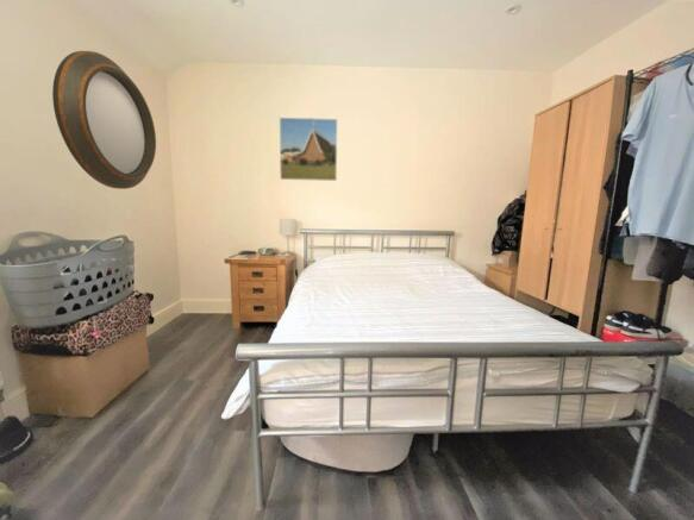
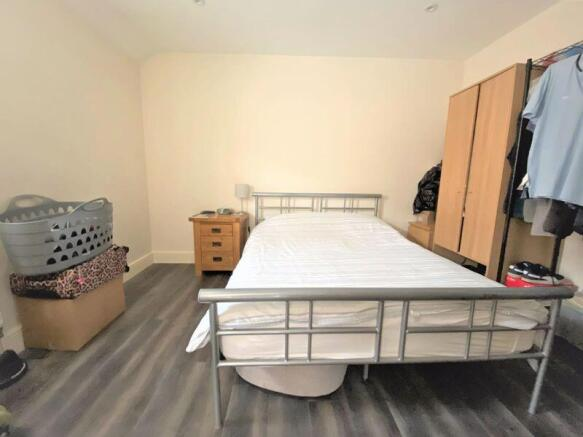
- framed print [279,117,338,182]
- home mirror [51,50,157,190]
